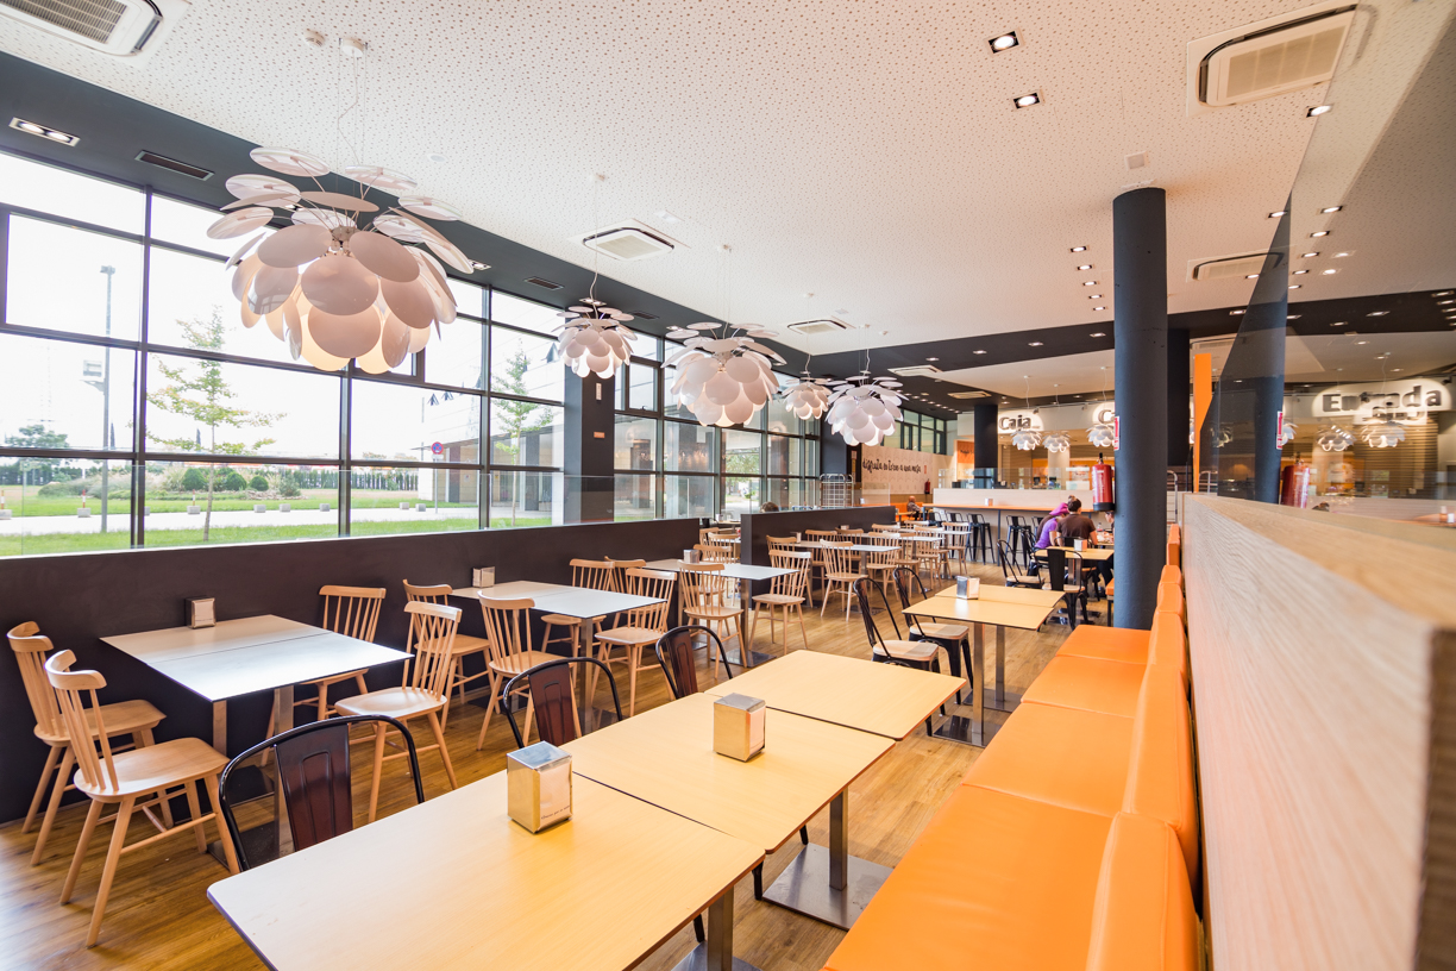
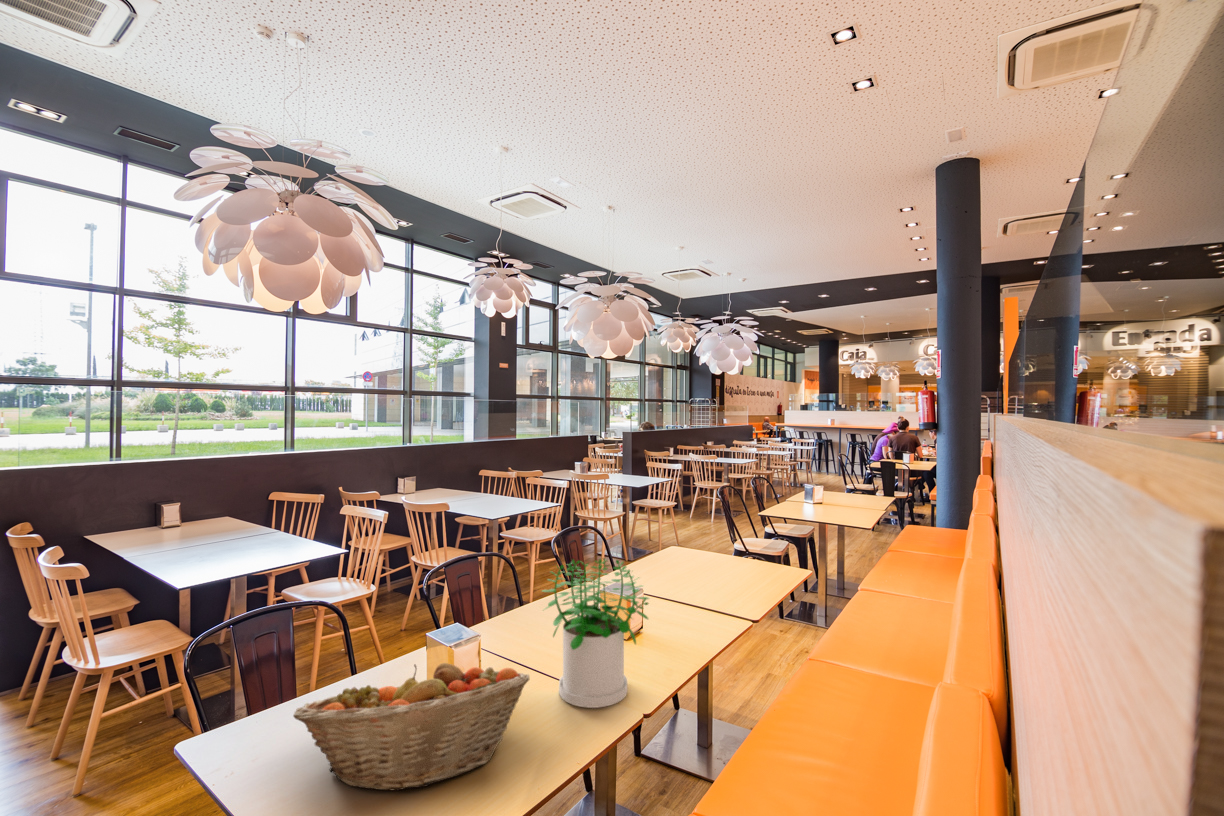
+ potted plant [541,557,650,709]
+ fruit basket [292,662,531,791]
